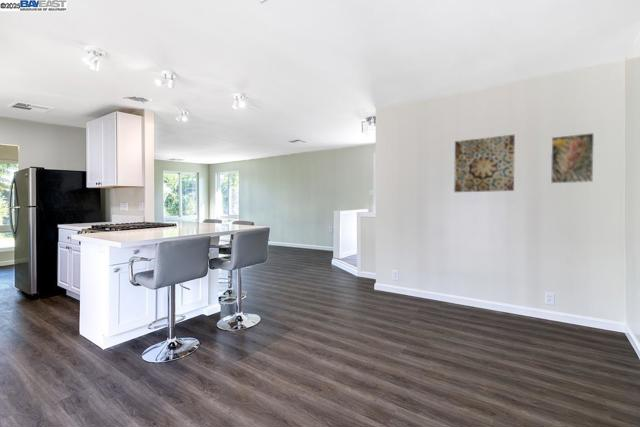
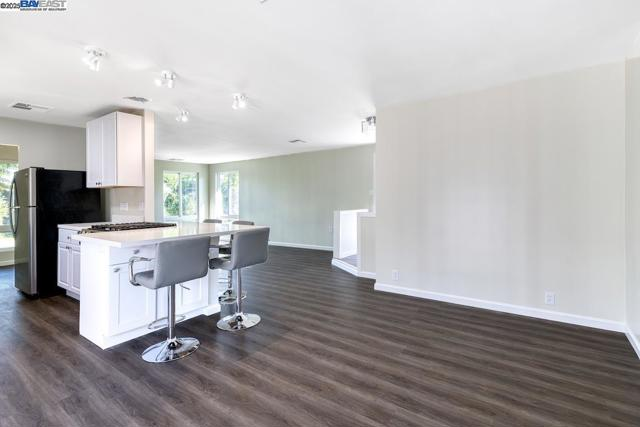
- wall art [453,134,516,193]
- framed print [550,132,595,184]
